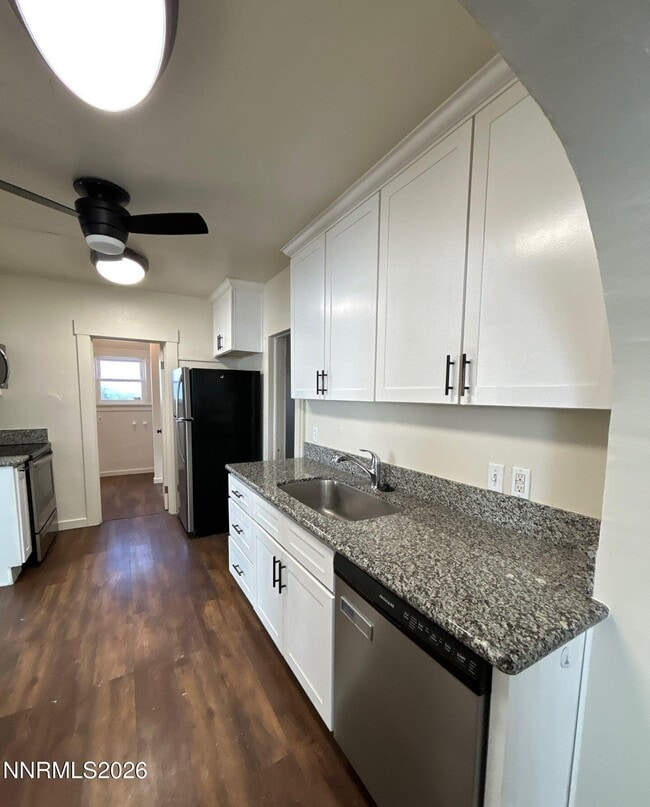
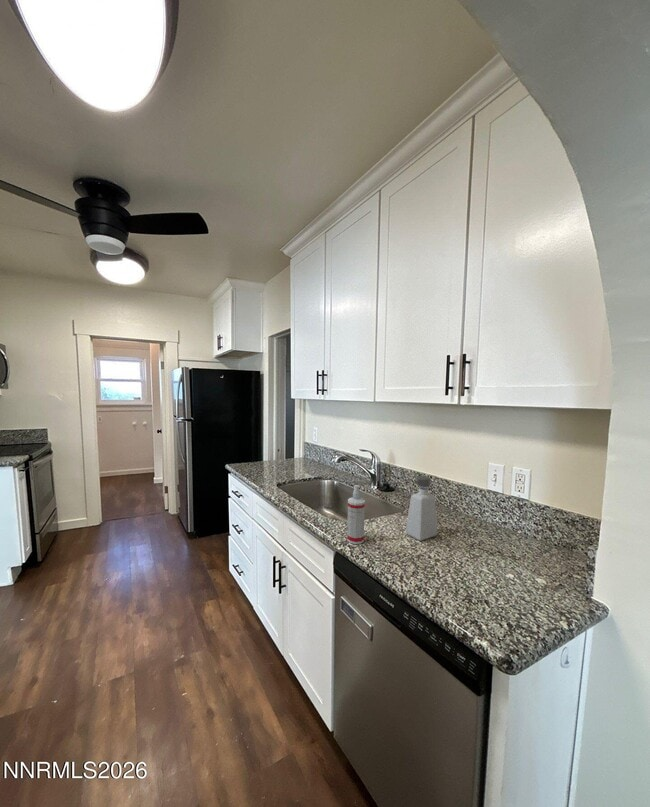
+ soap dispenser [405,475,439,542]
+ spray bottle [346,484,366,545]
